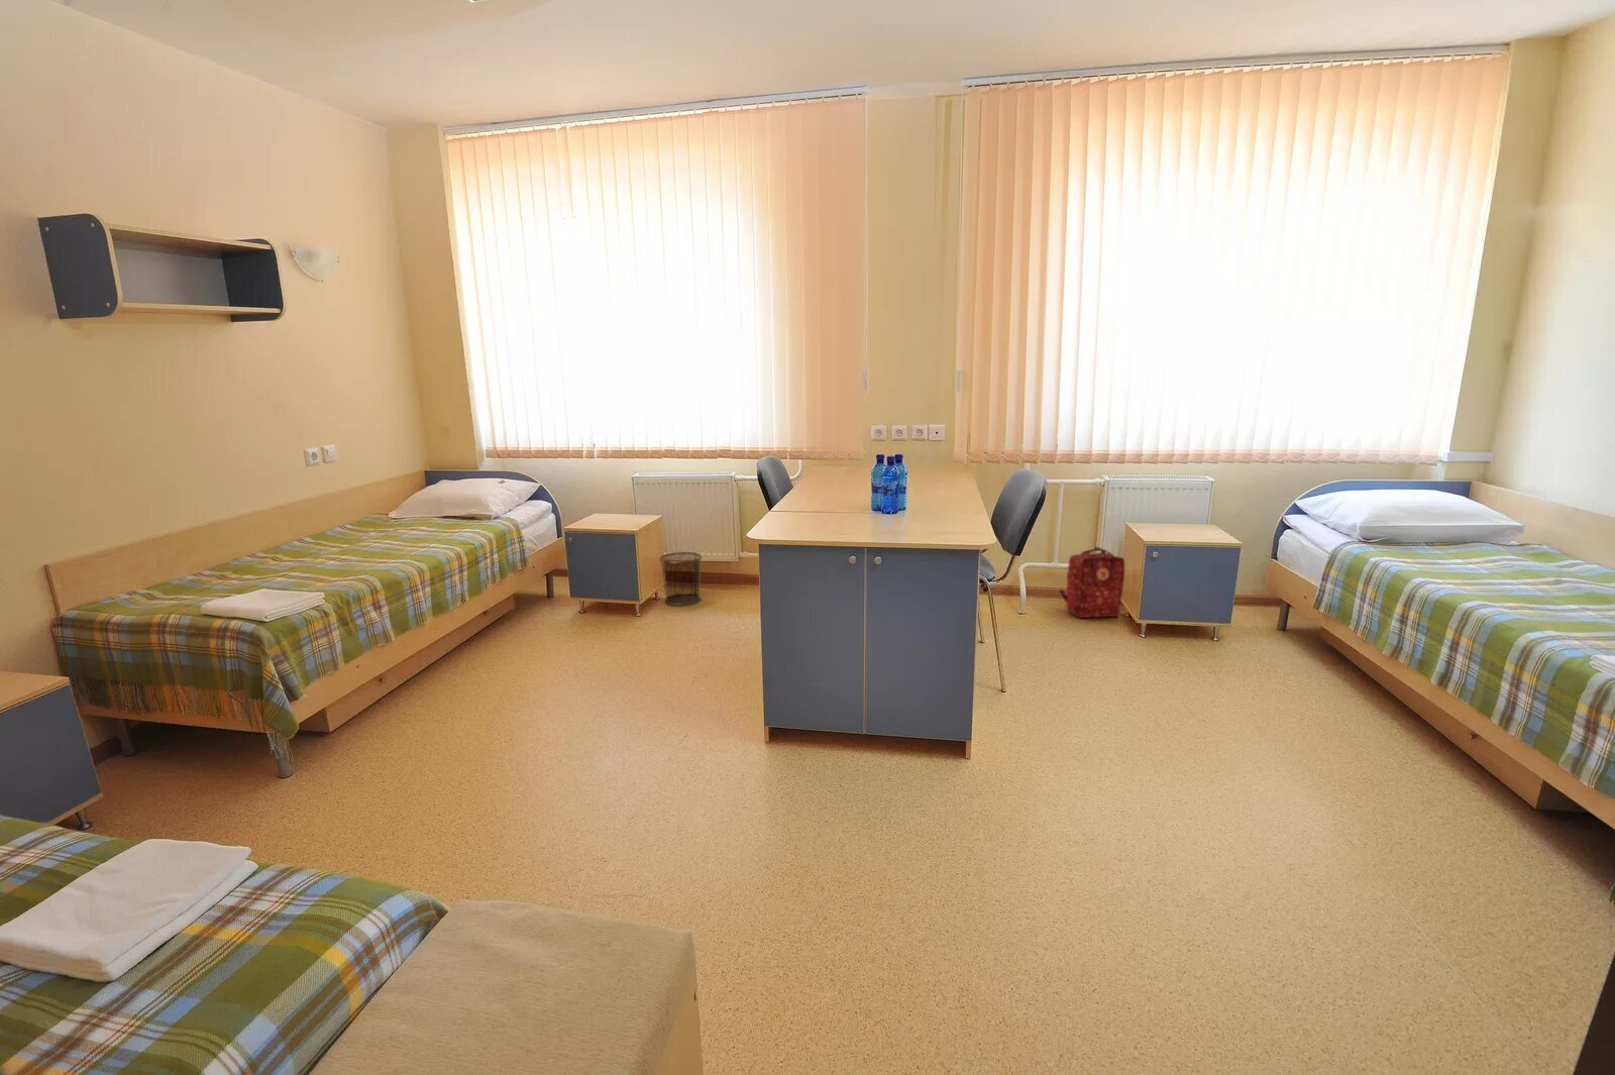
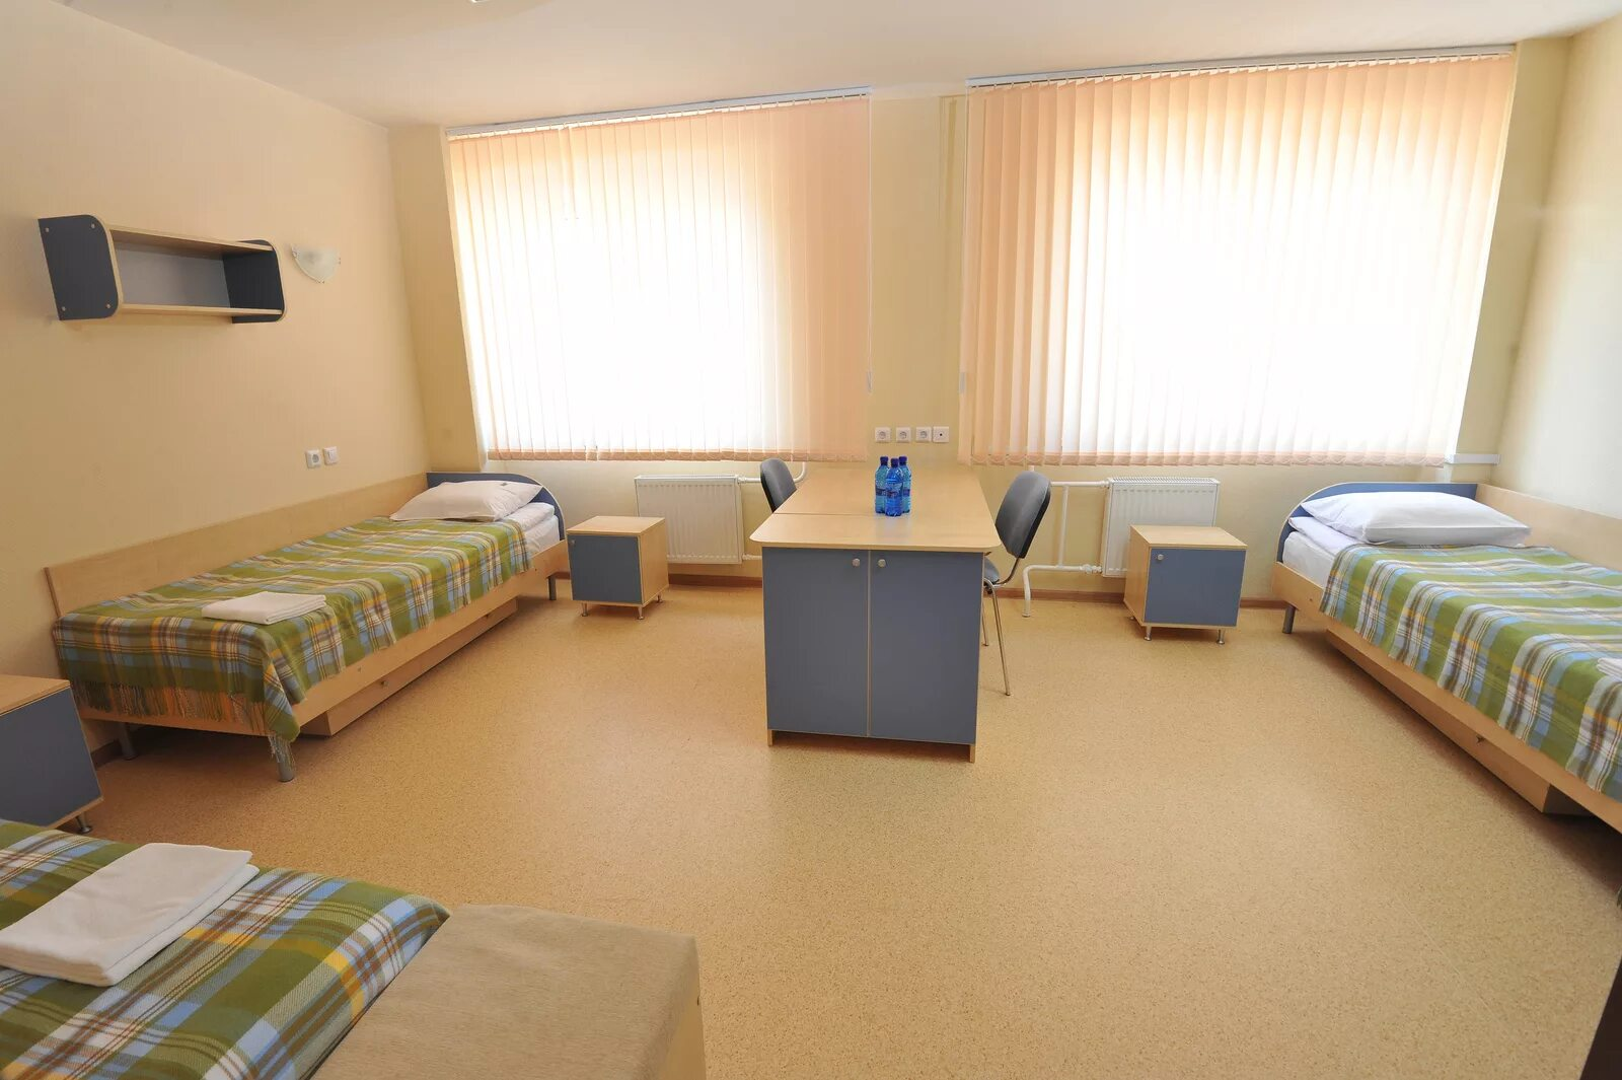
- waste bin [658,551,703,607]
- backpack [1058,546,1125,619]
